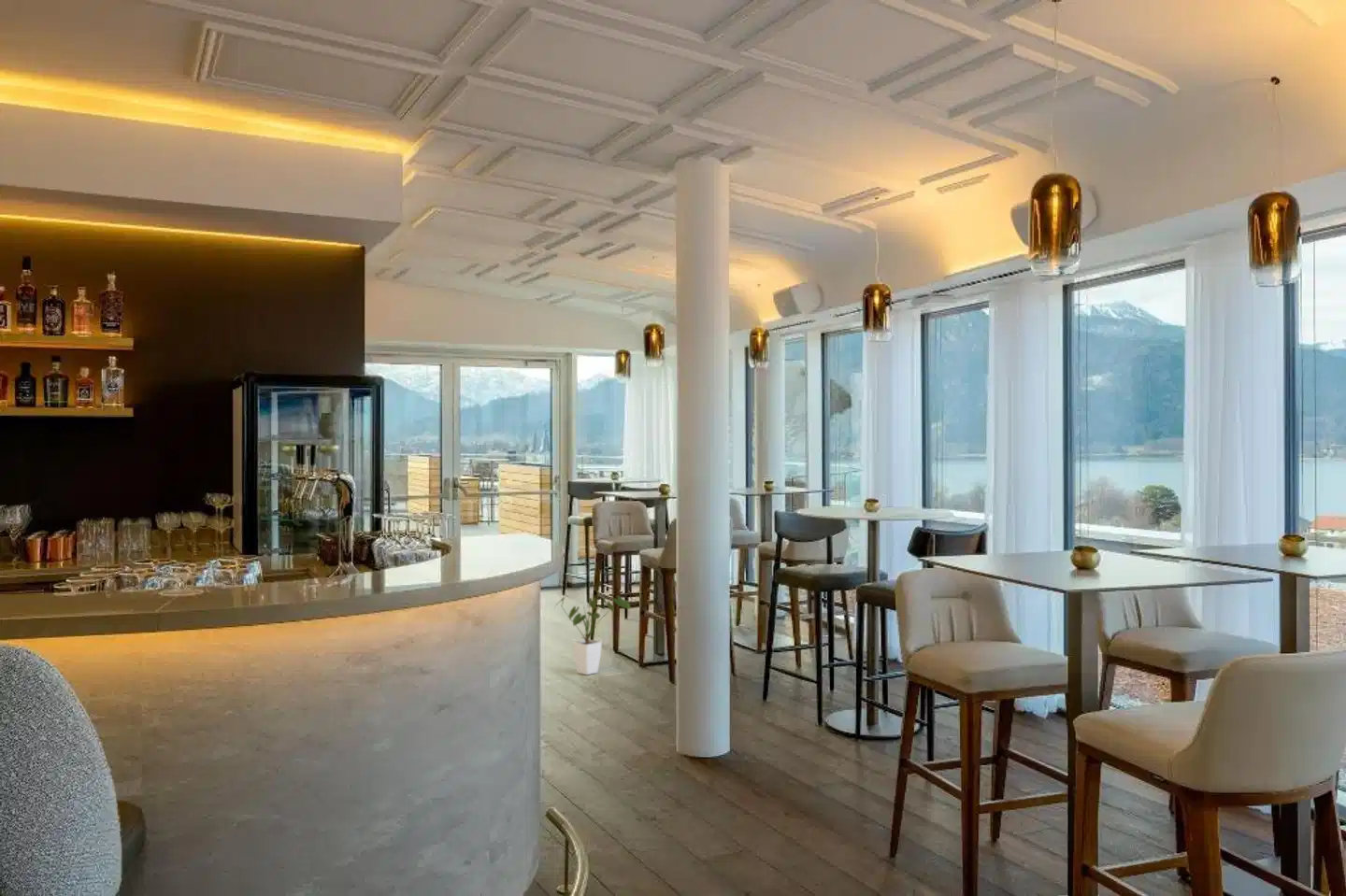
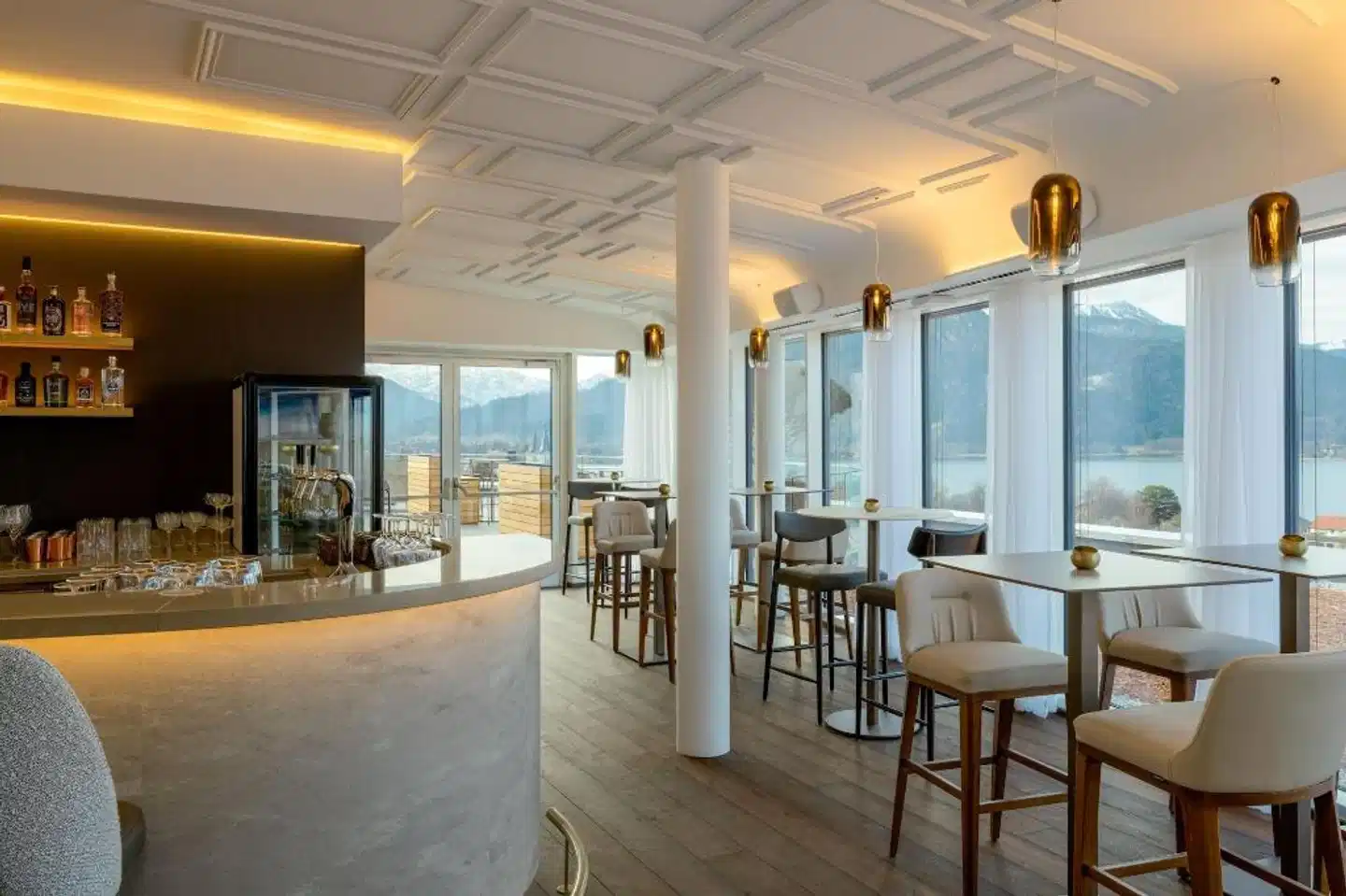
- house plant [553,595,631,676]
